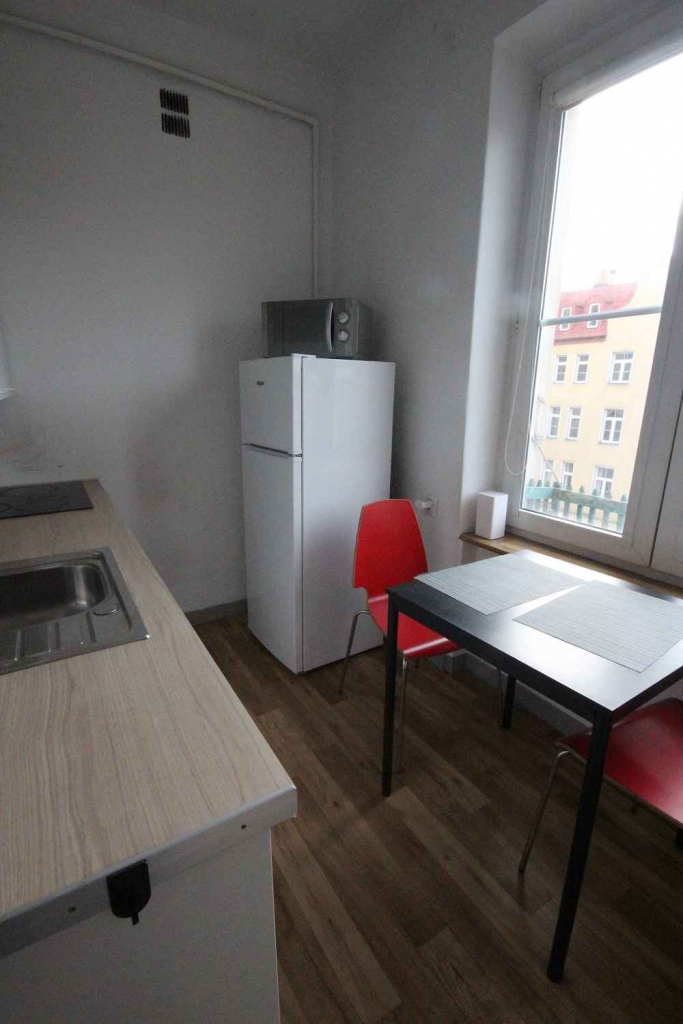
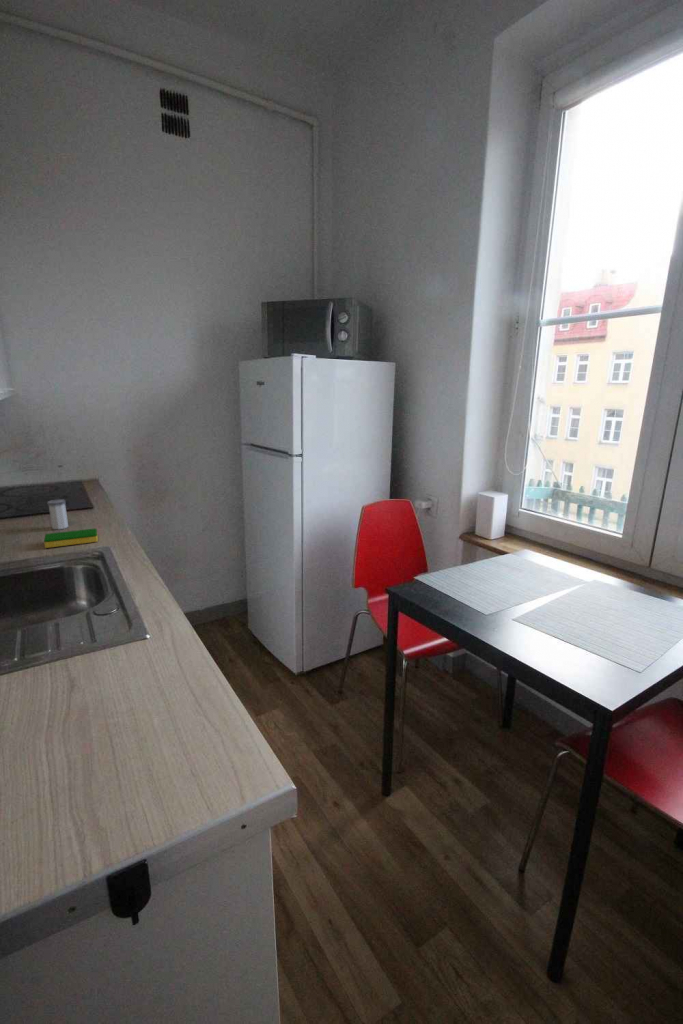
+ dish sponge [43,527,99,549]
+ salt shaker [46,498,69,530]
